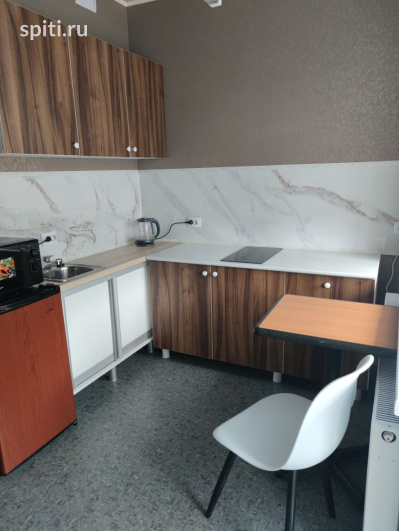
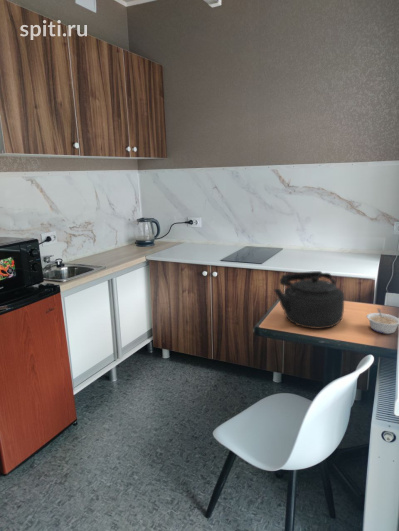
+ legume [365,308,399,335]
+ kettle [273,270,345,330]
